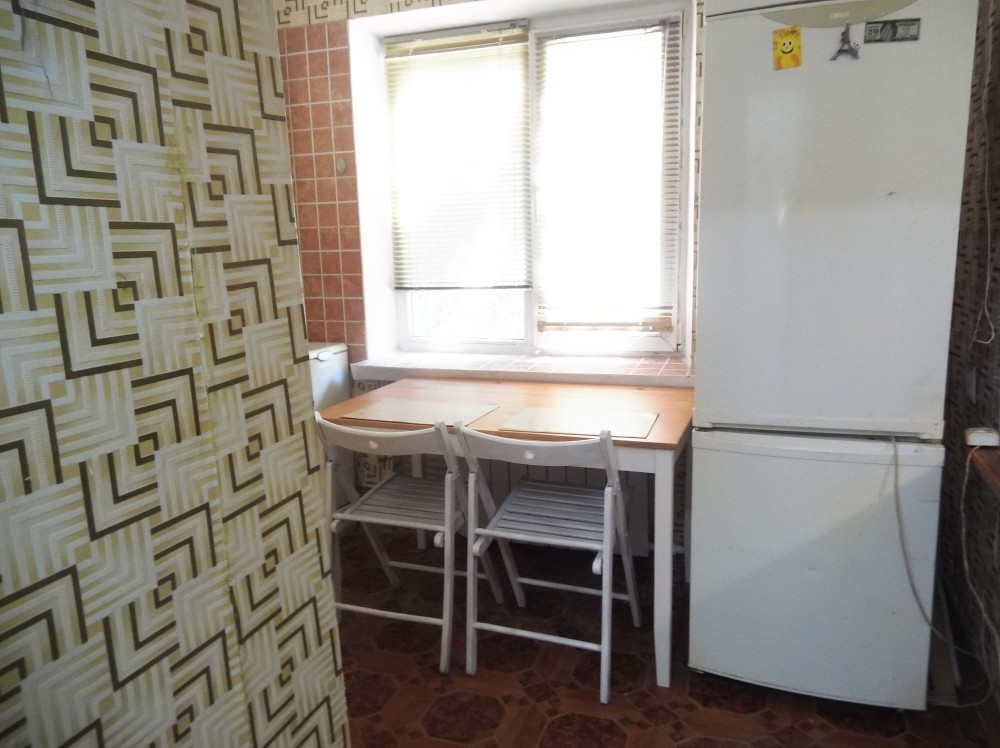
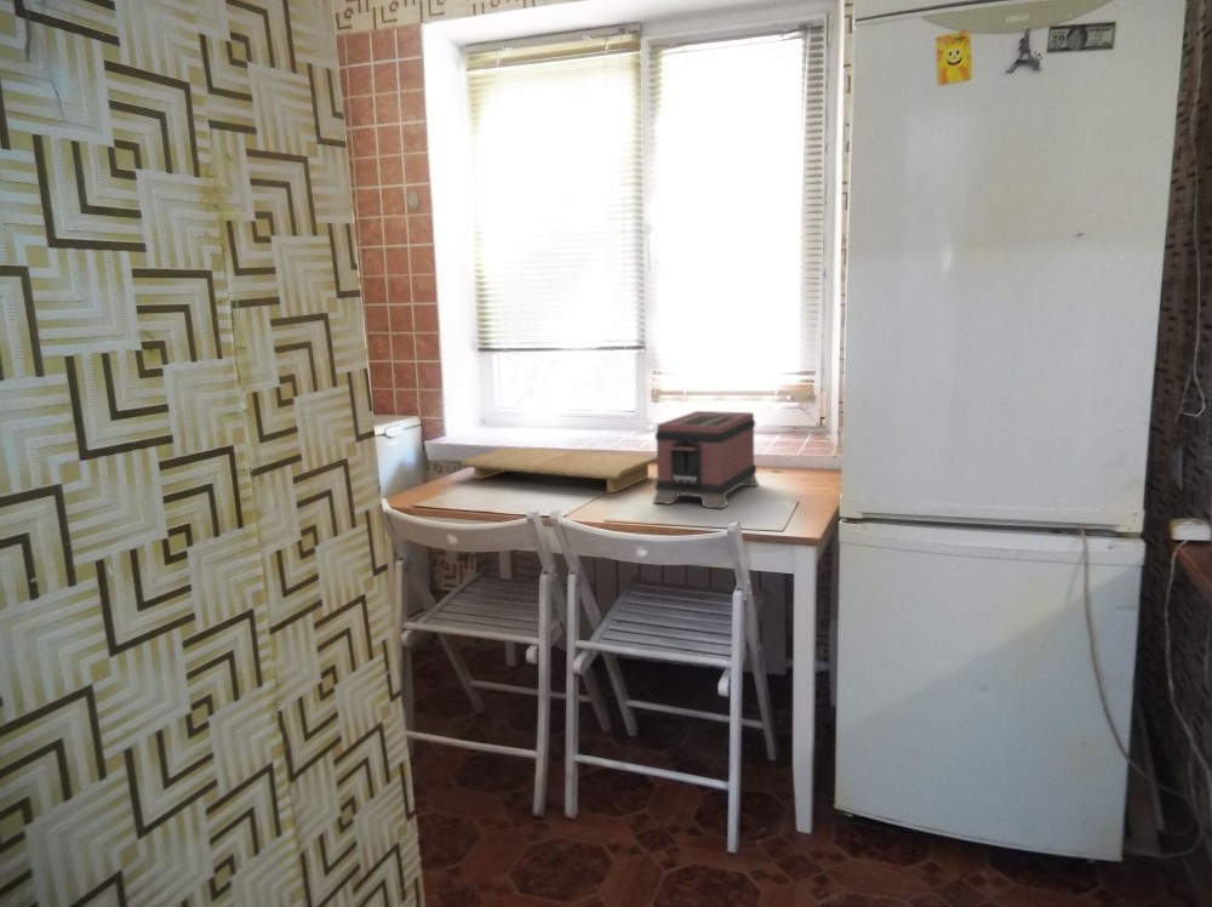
+ cutting board [459,446,657,495]
+ toaster [652,410,760,509]
